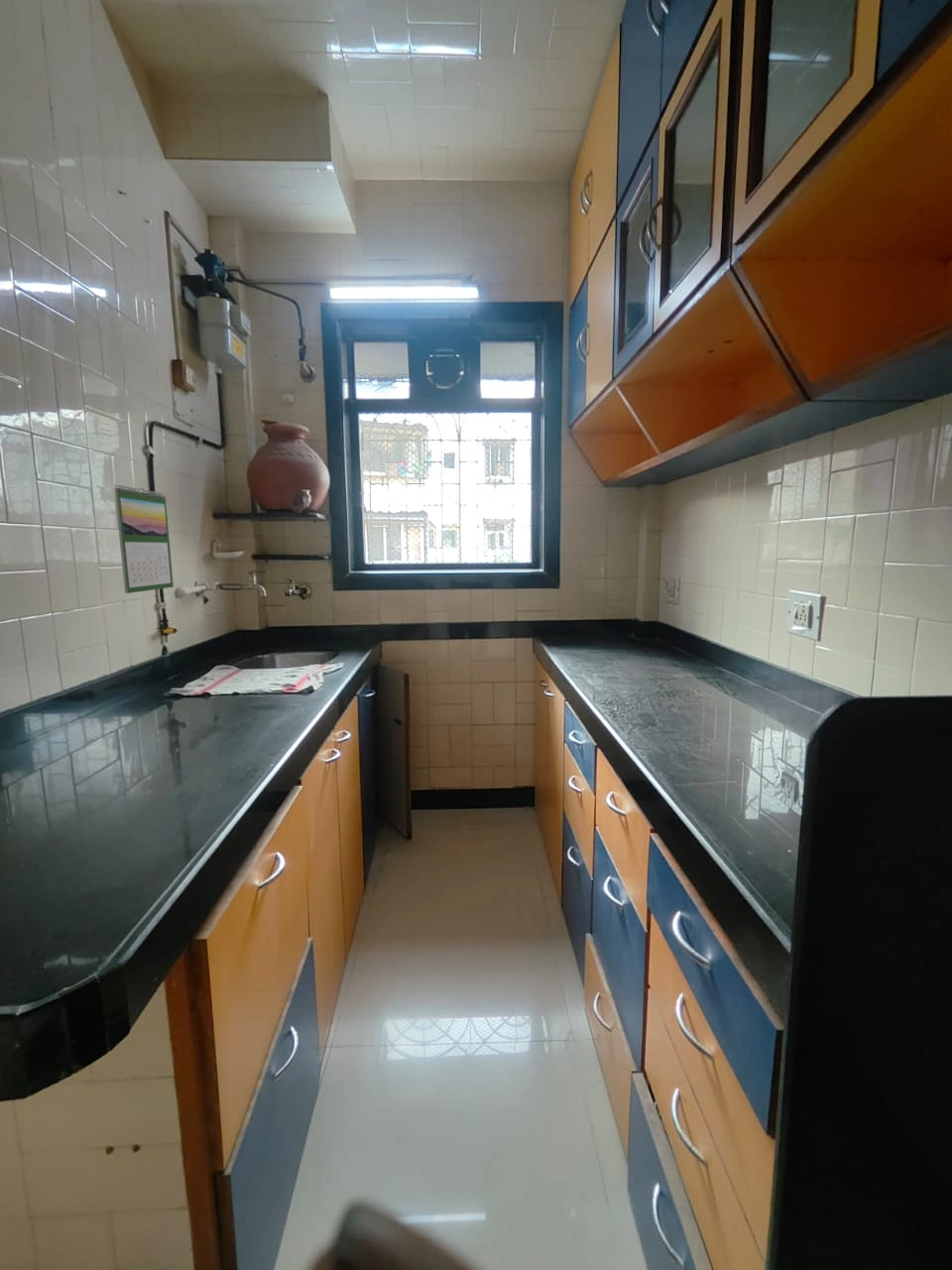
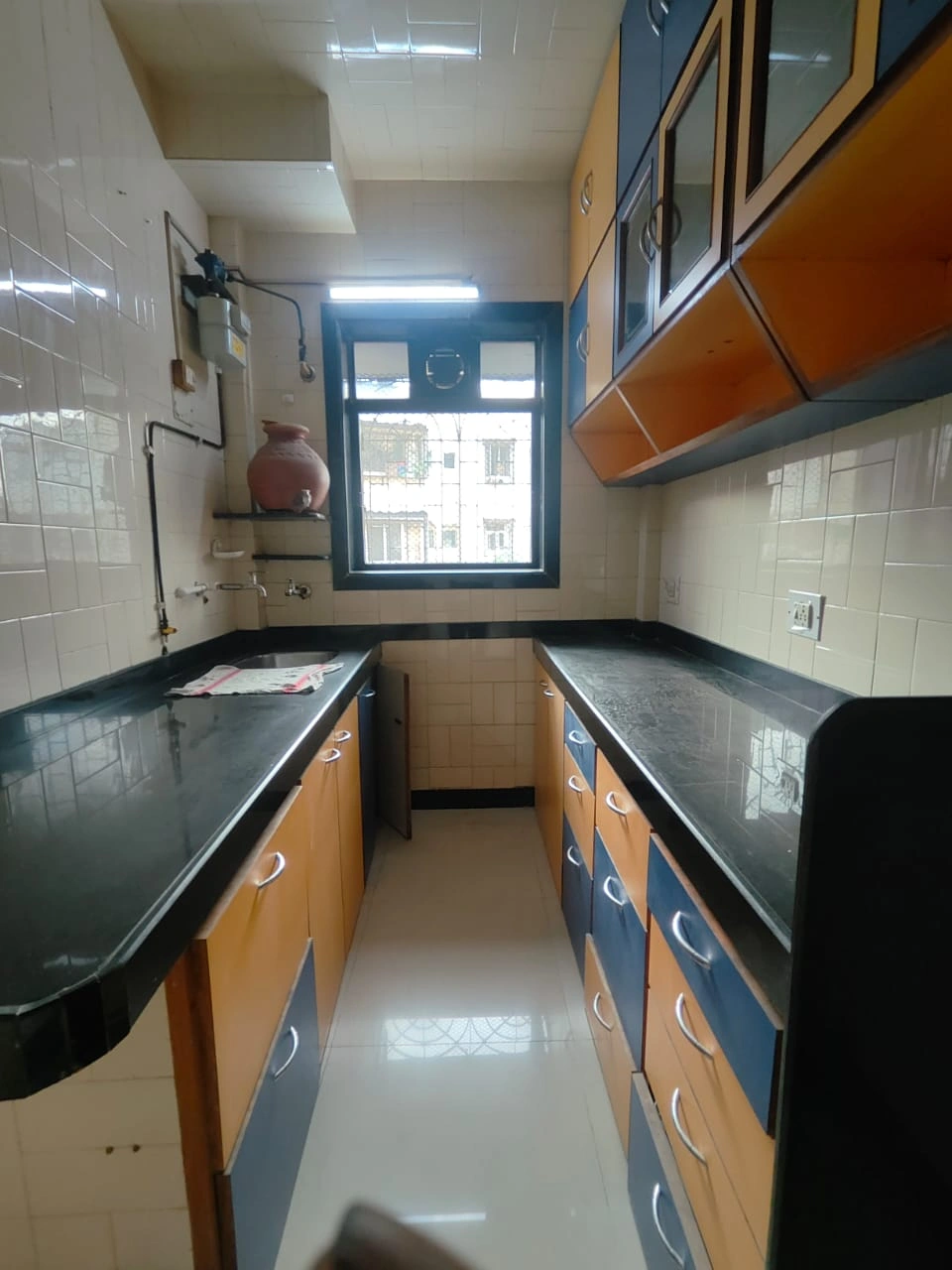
- calendar [113,484,175,594]
